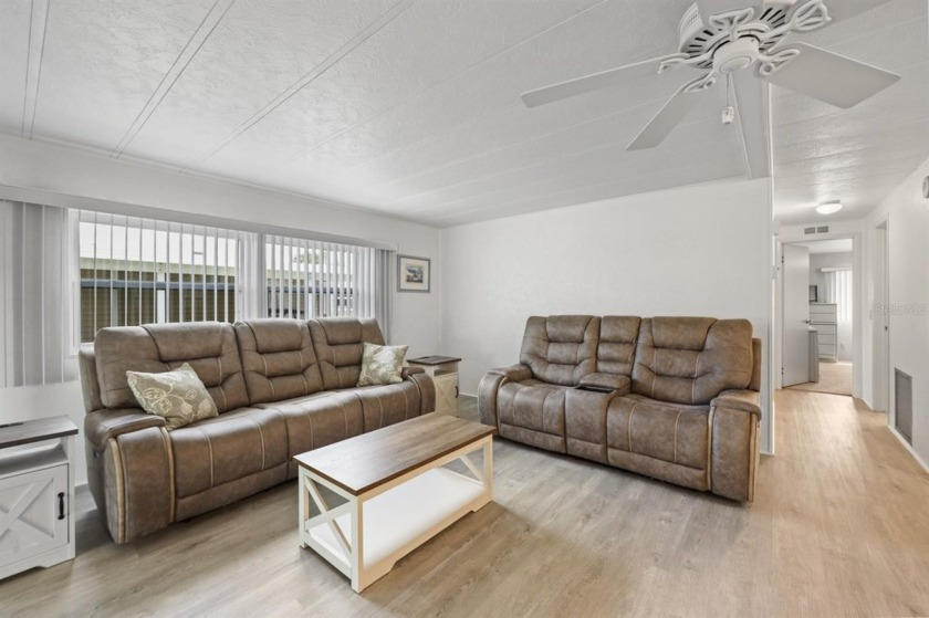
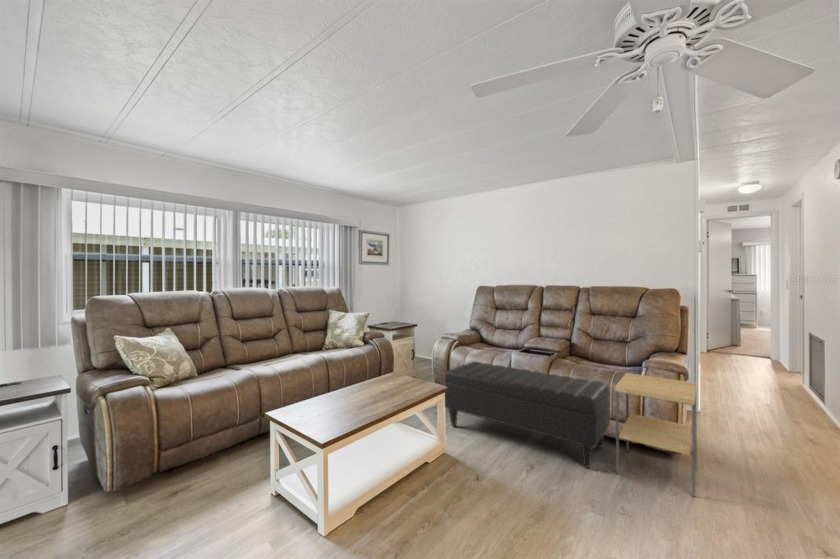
+ side table [614,372,698,498]
+ ottoman [443,360,611,469]
